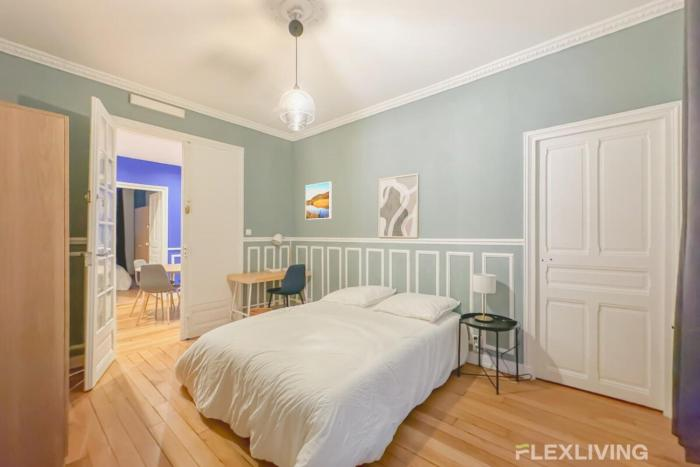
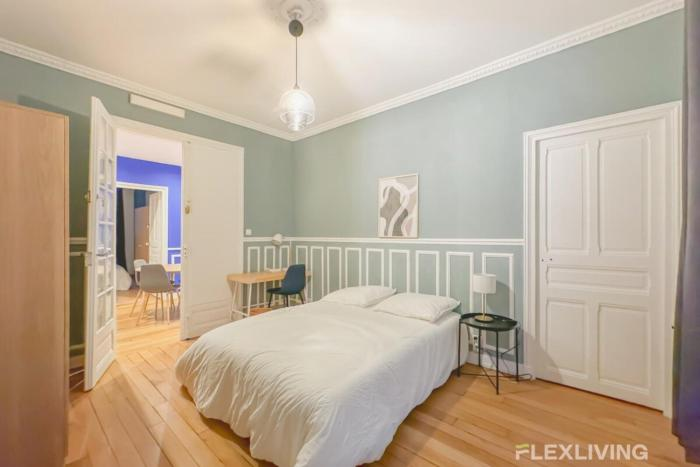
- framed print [305,181,332,220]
